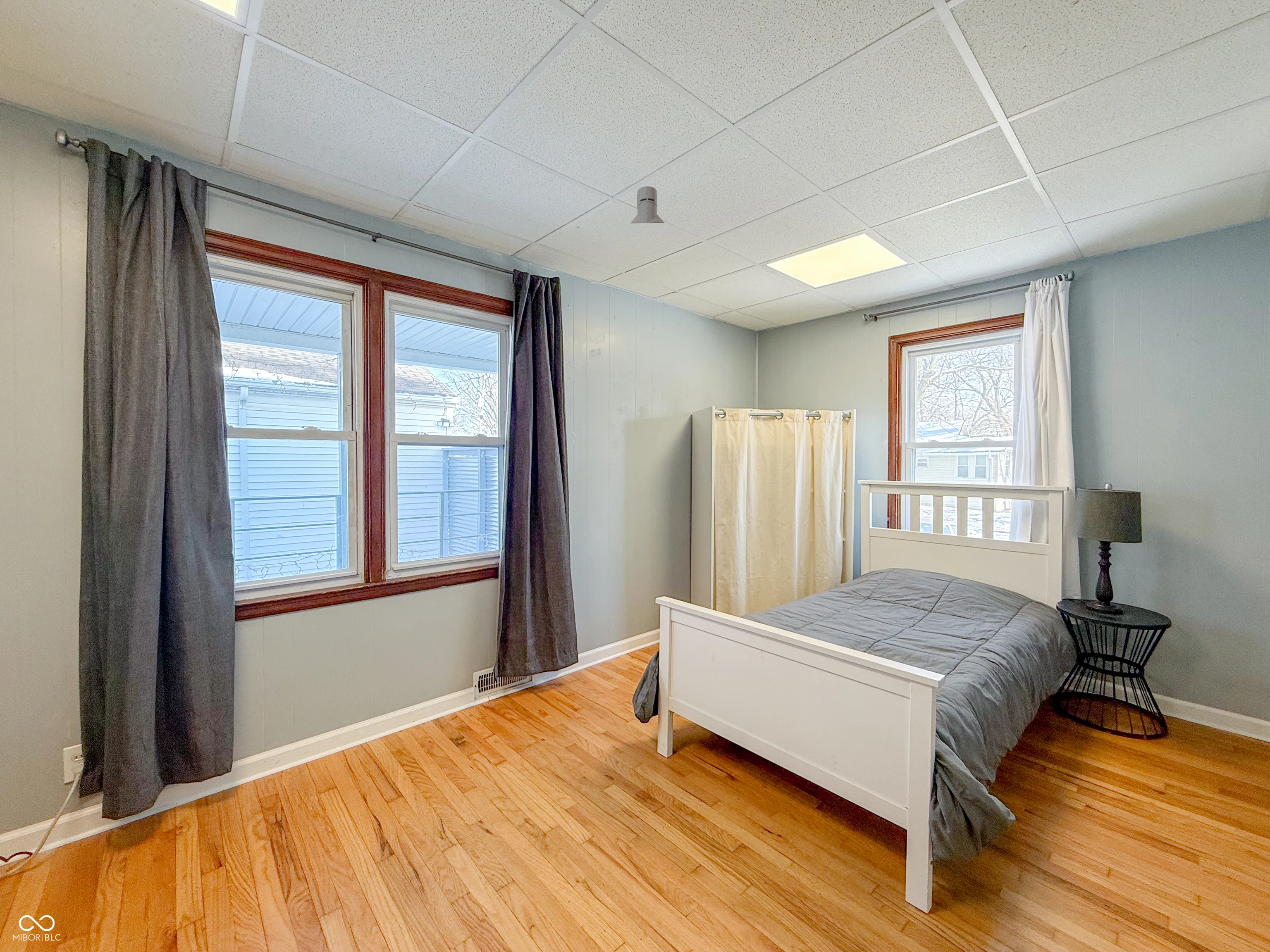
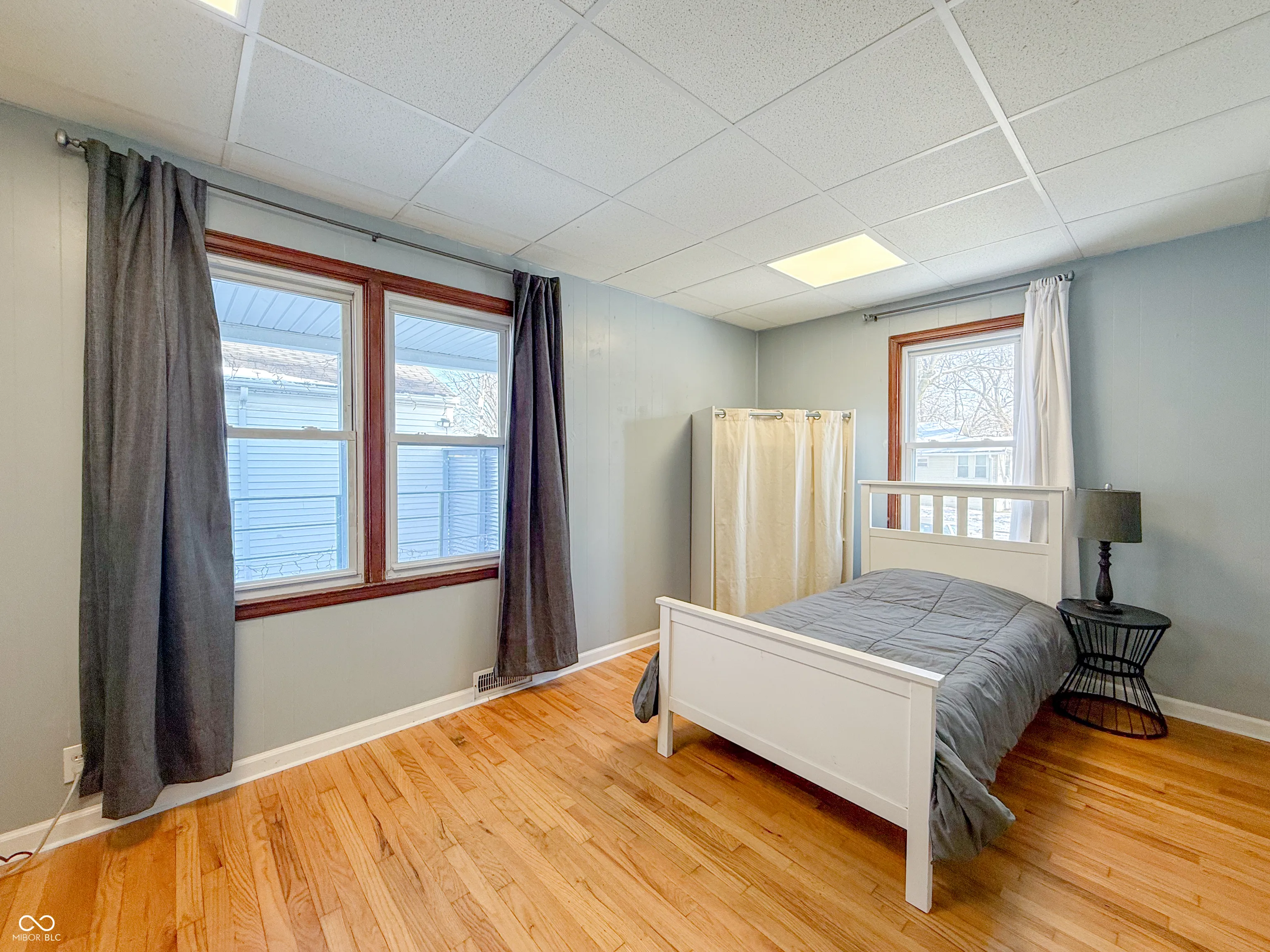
- knight helmet [630,186,665,224]
